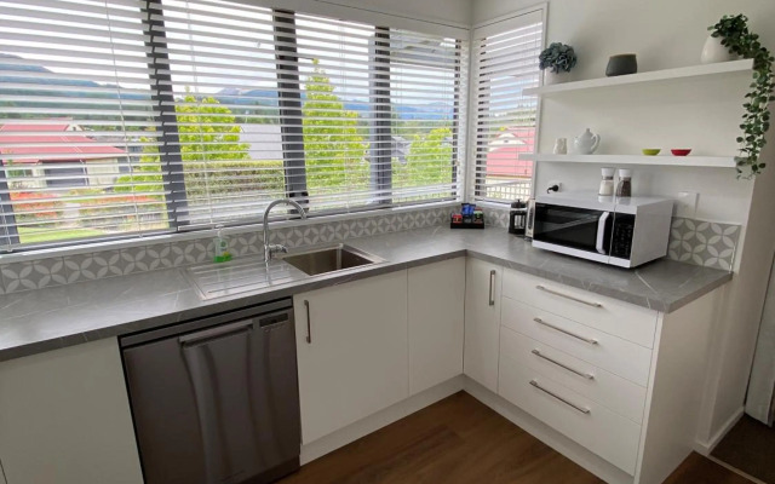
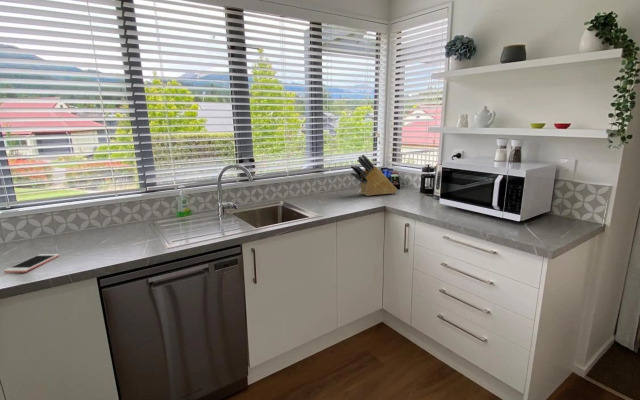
+ knife block [350,154,398,197]
+ cell phone [3,253,60,274]
